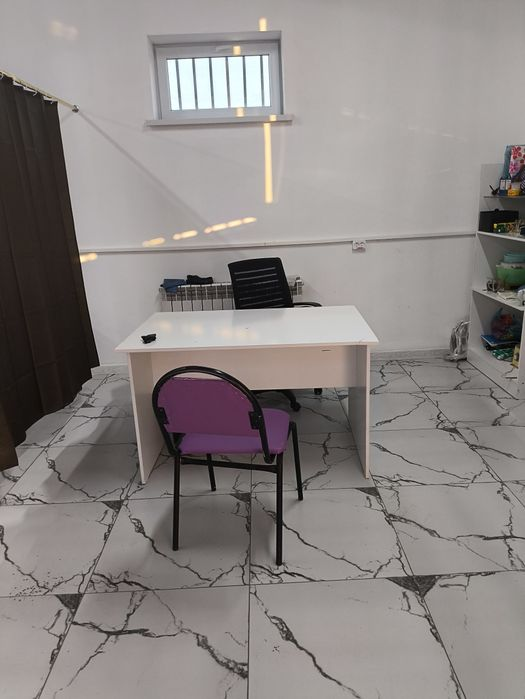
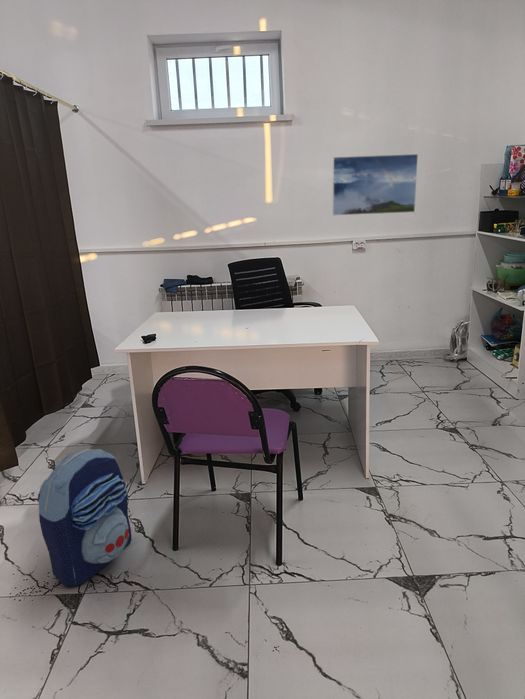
+ backpack [36,448,132,588]
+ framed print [331,153,419,217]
